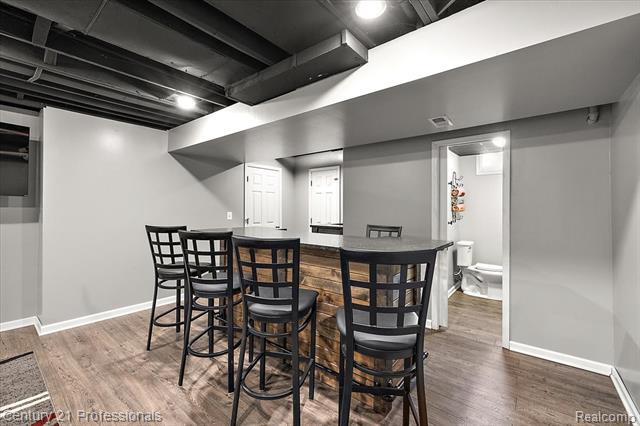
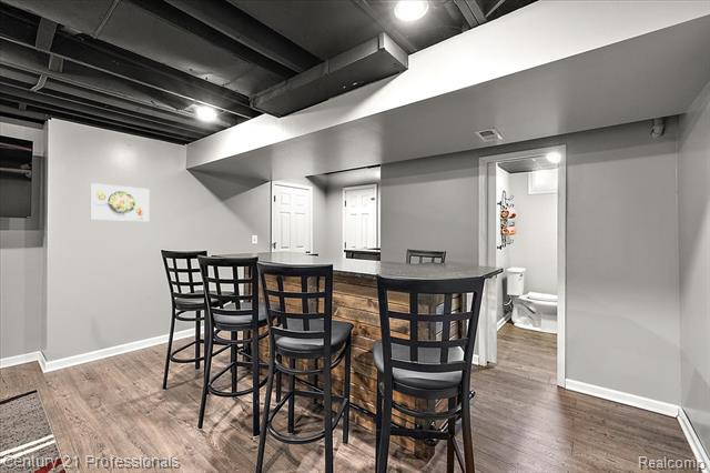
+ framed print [90,182,150,222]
